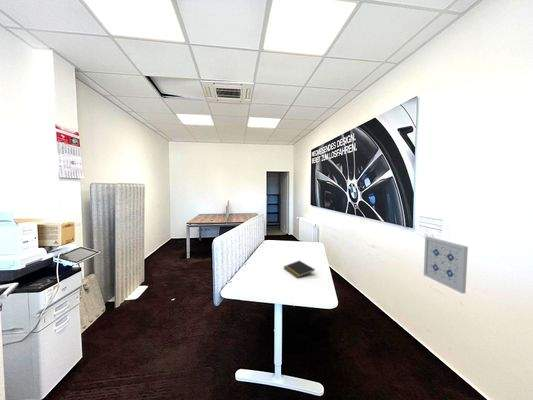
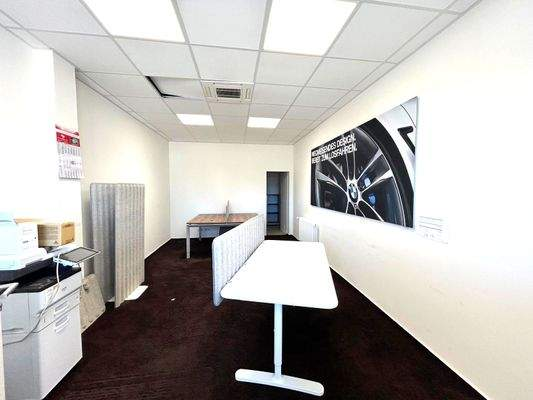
- wall art [423,235,469,294]
- notepad [283,260,316,279]
